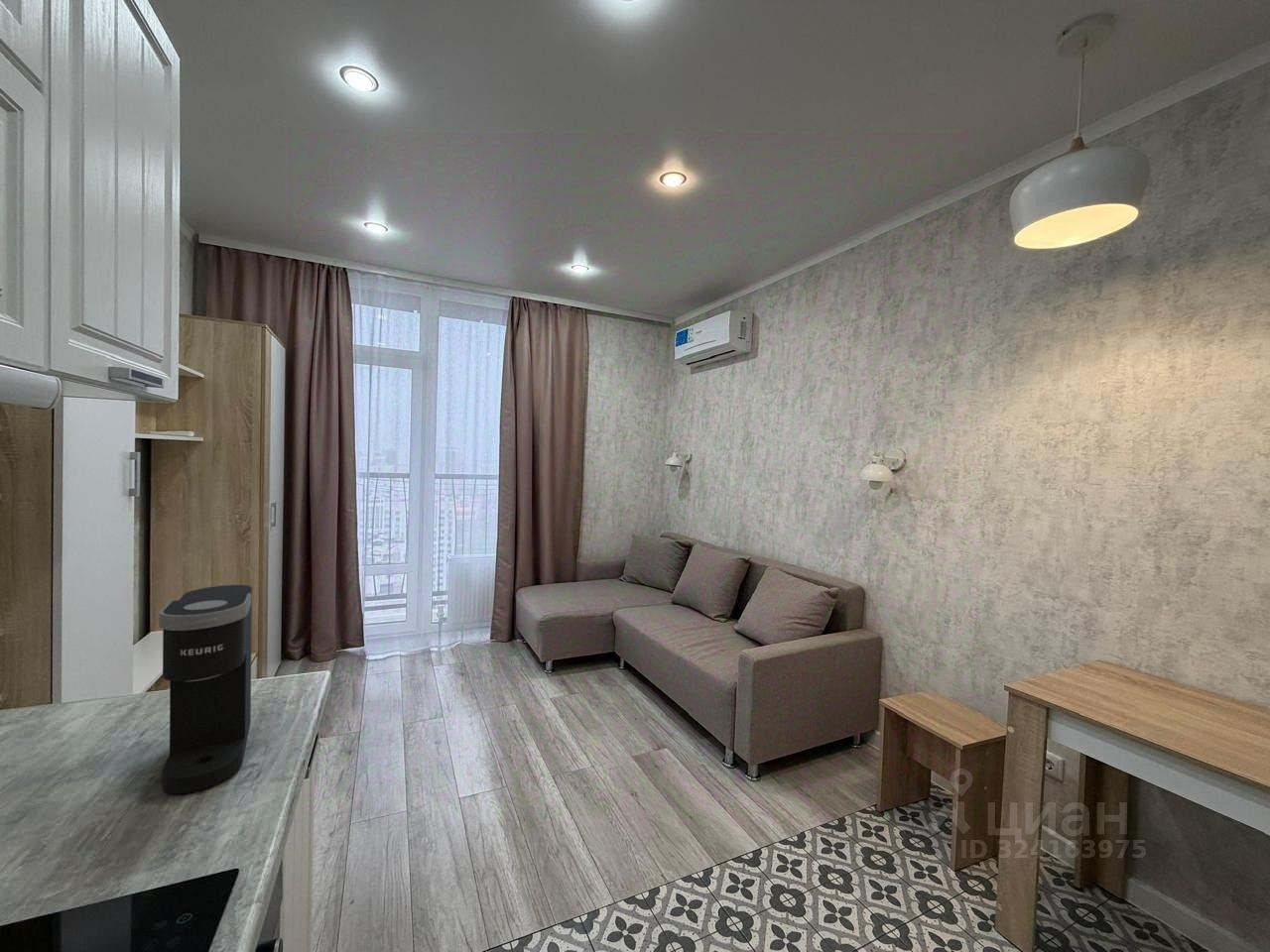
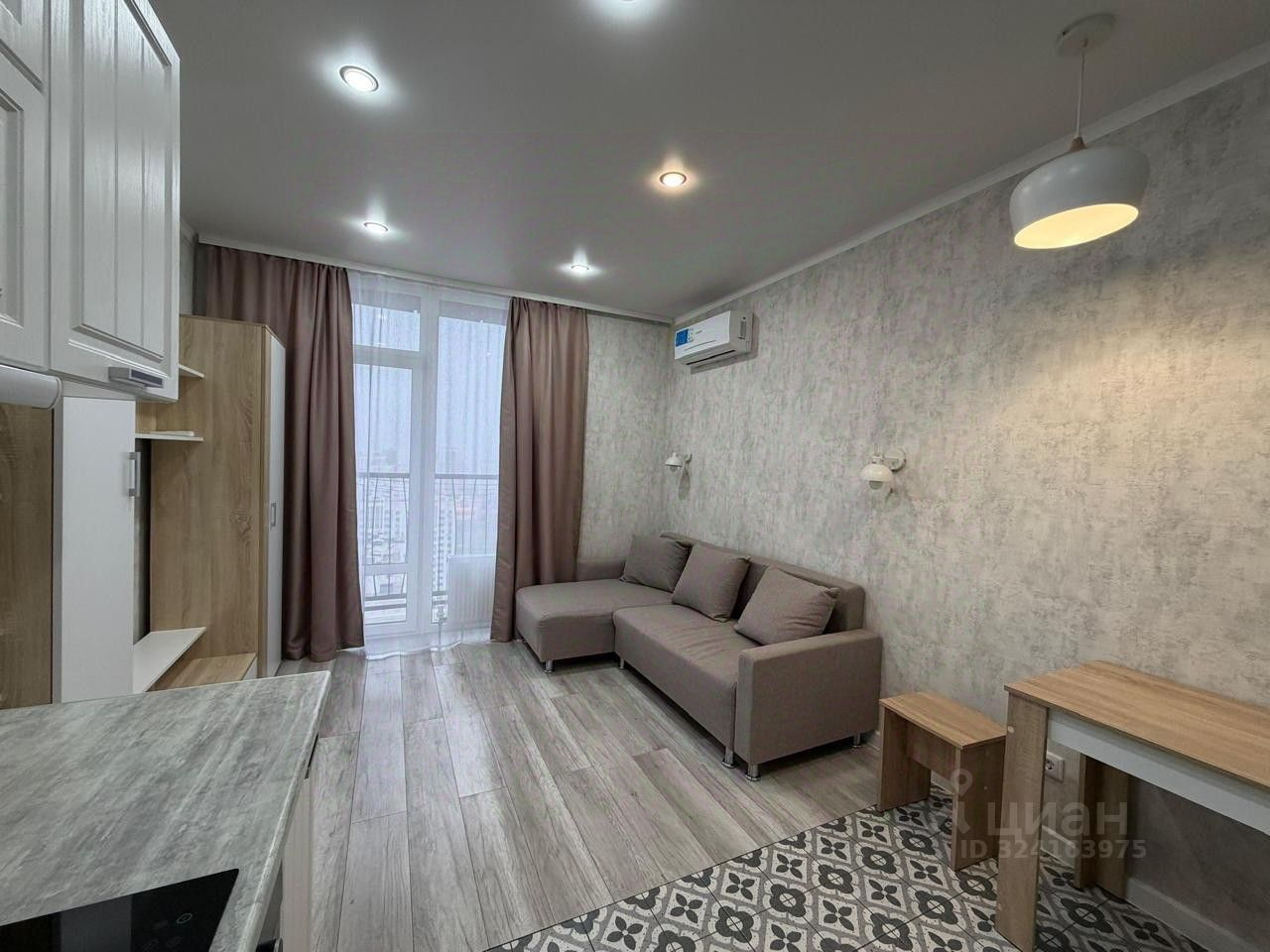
- coffee maker [158,584,253,795]
